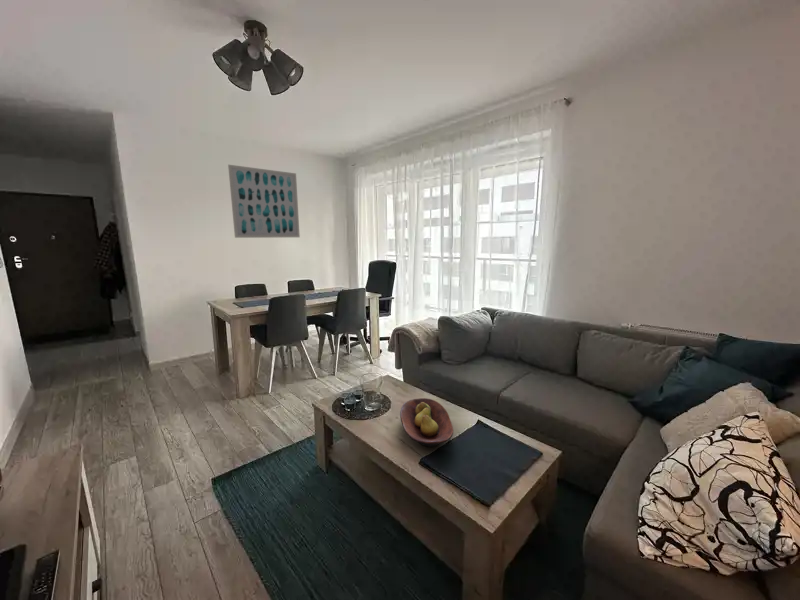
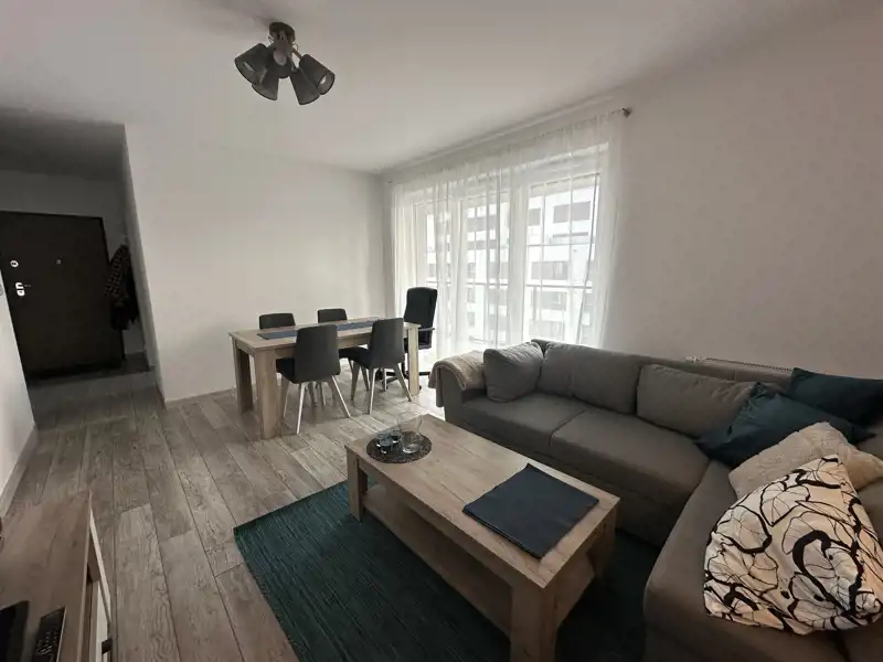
- fruit bowl [399,397,454,448]
- wall art [227,164,301,239]
